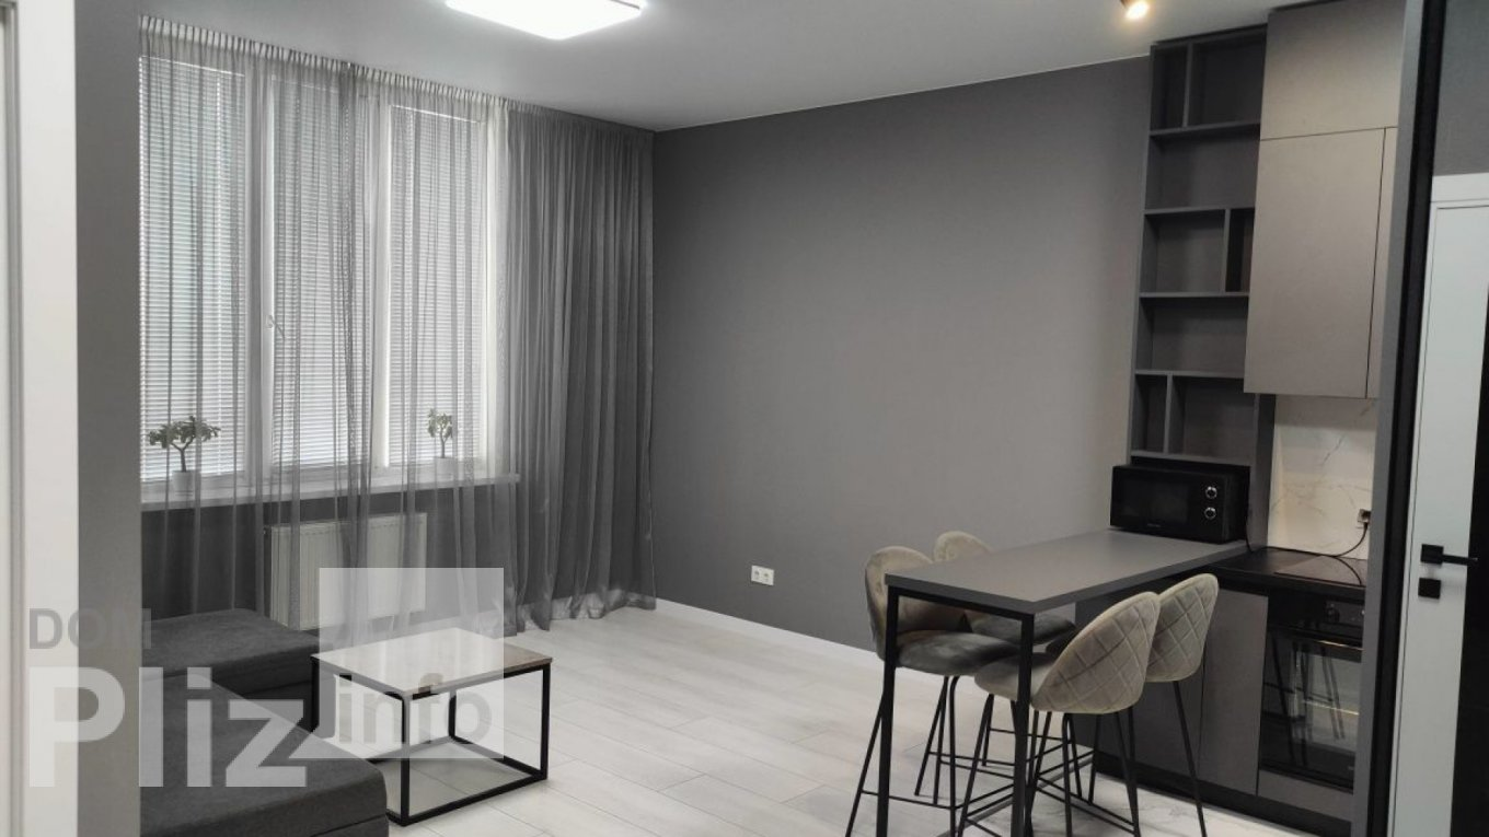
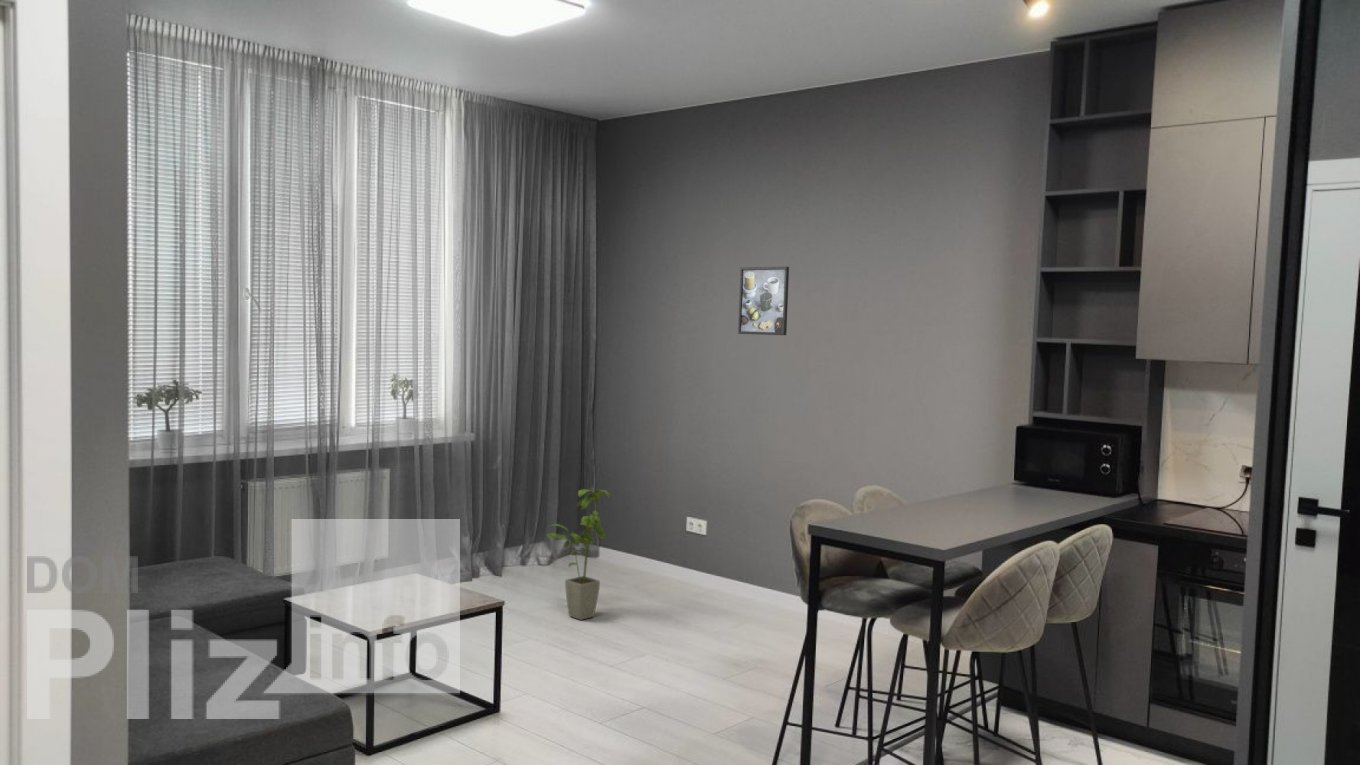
+ house plant [545,488,611,621]
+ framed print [737,266,790,336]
